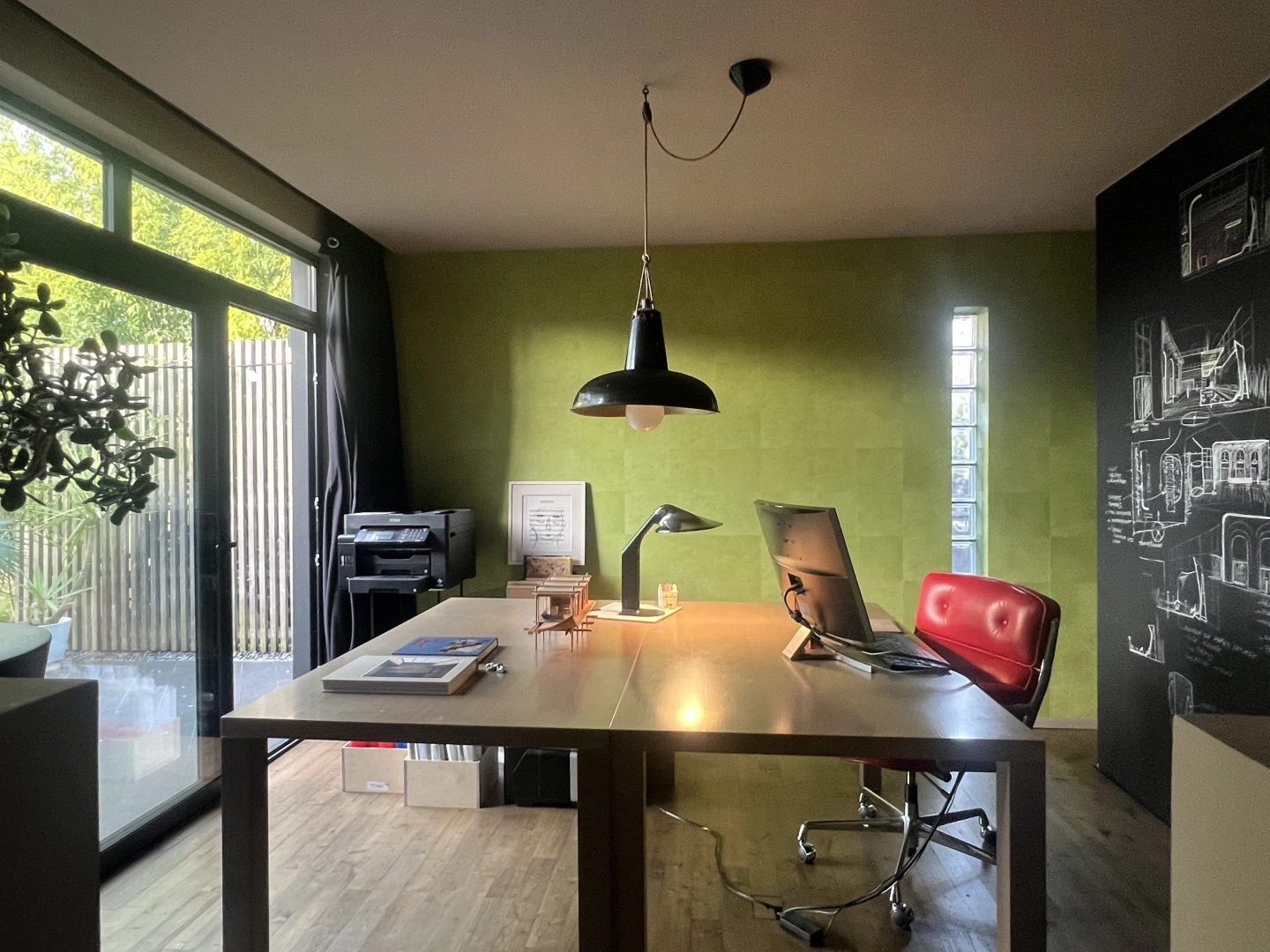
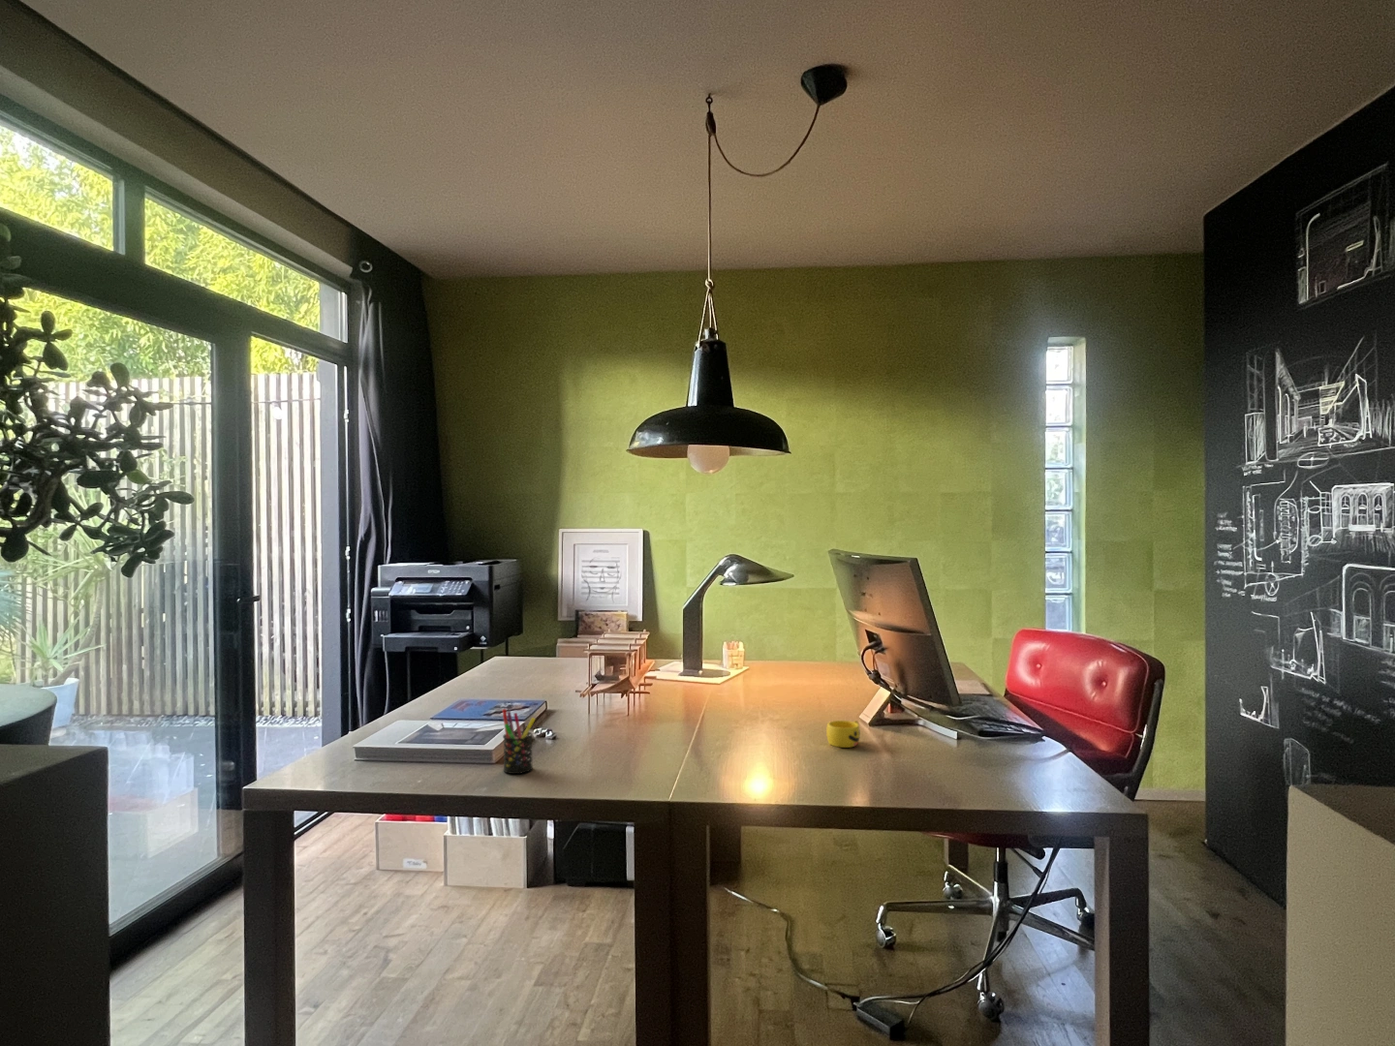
+ cup [825,720,861,748]
+ pen holder [502,708,537,775]
